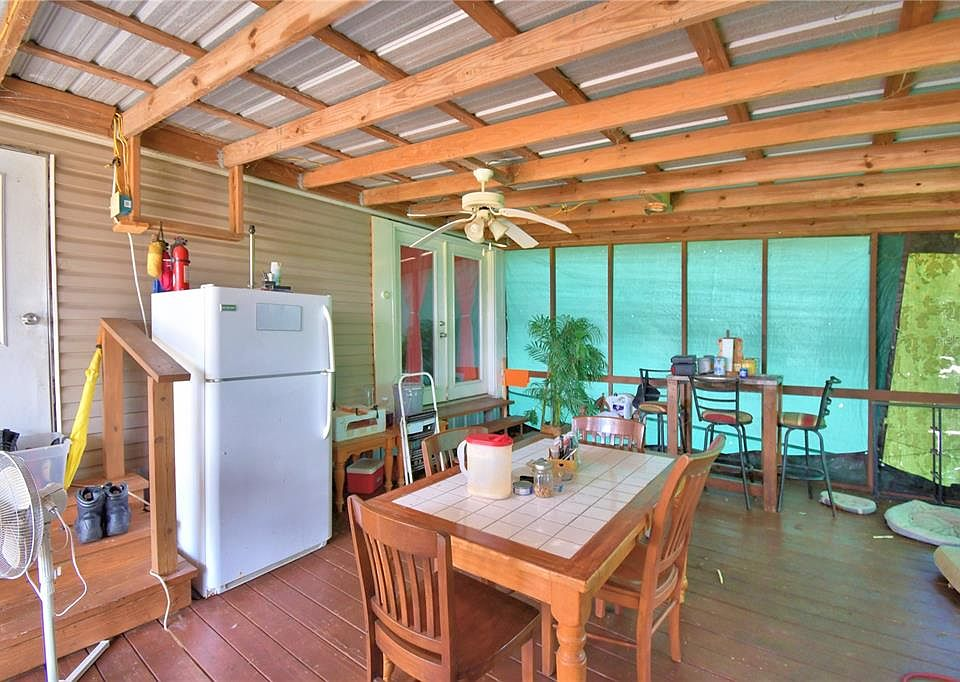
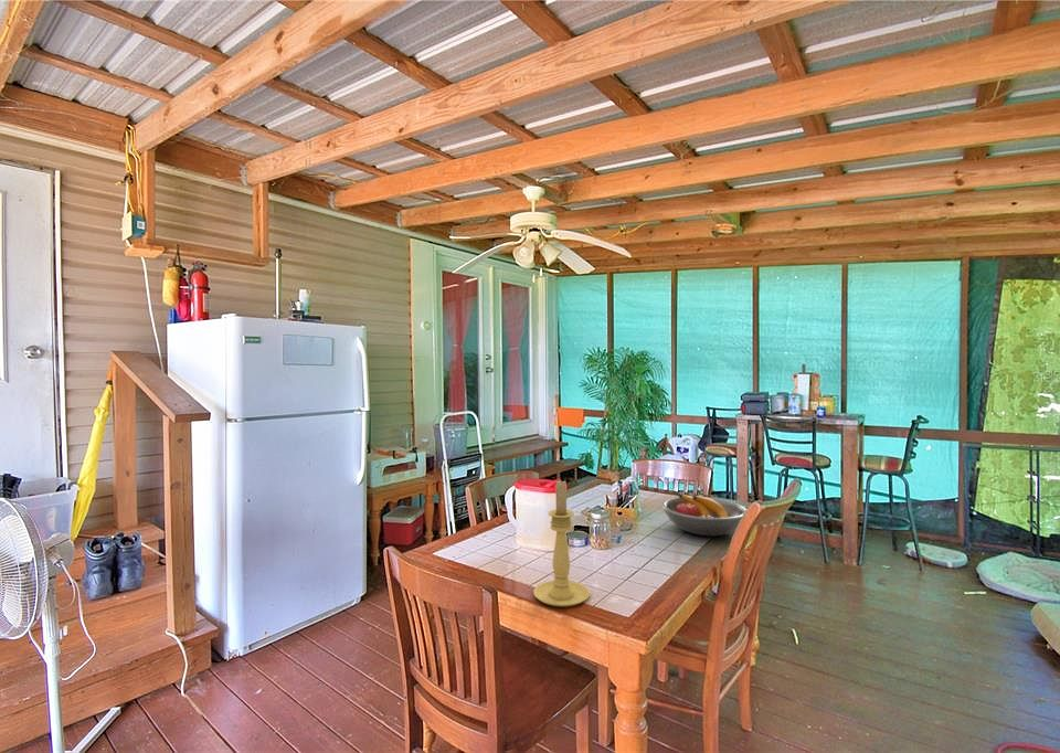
+ candle holder [532,479,591,607]
+ fruit bowl [660,494,748,537]
